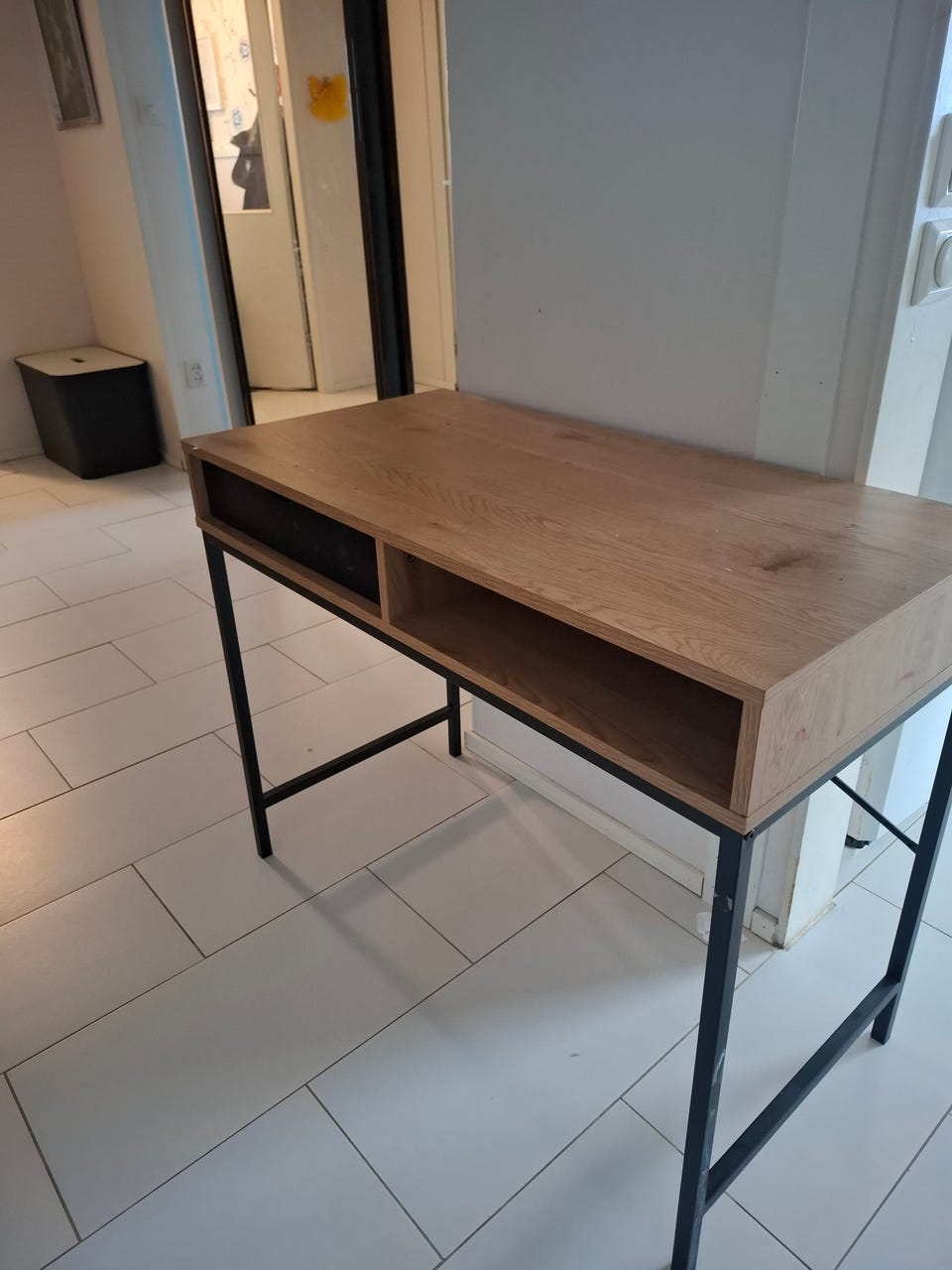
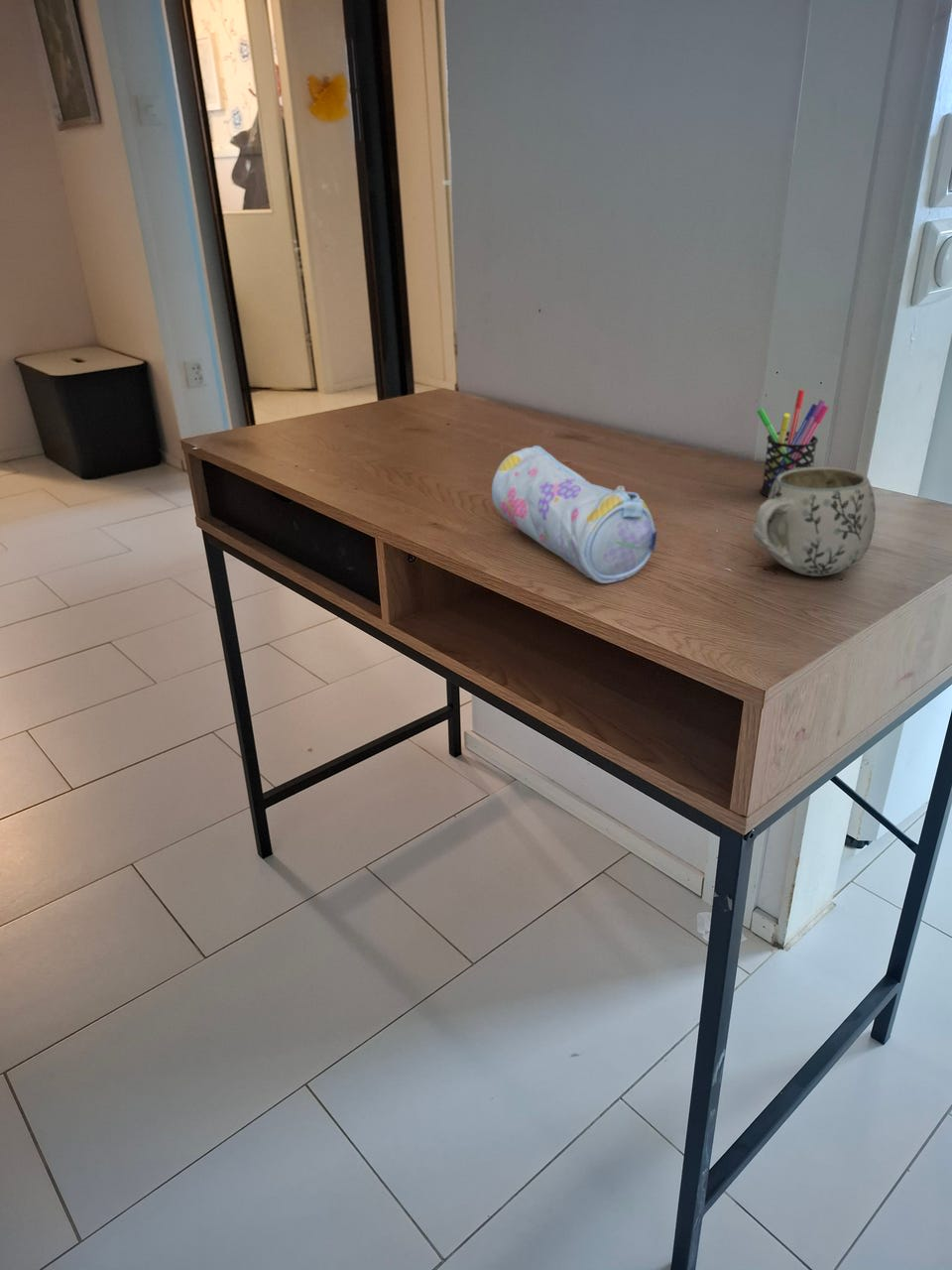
+ pen holder [756,389,830,498]
+ pencil case [491,445,657,584]
+ mug [752,465,877,577]
